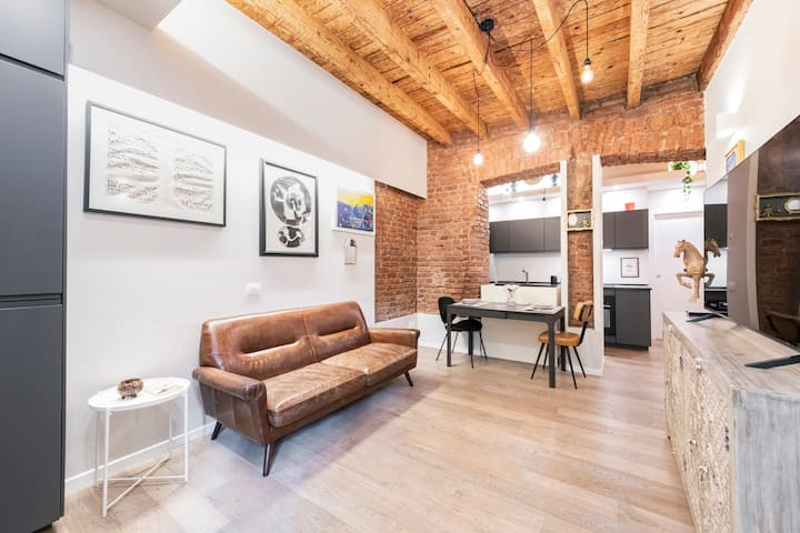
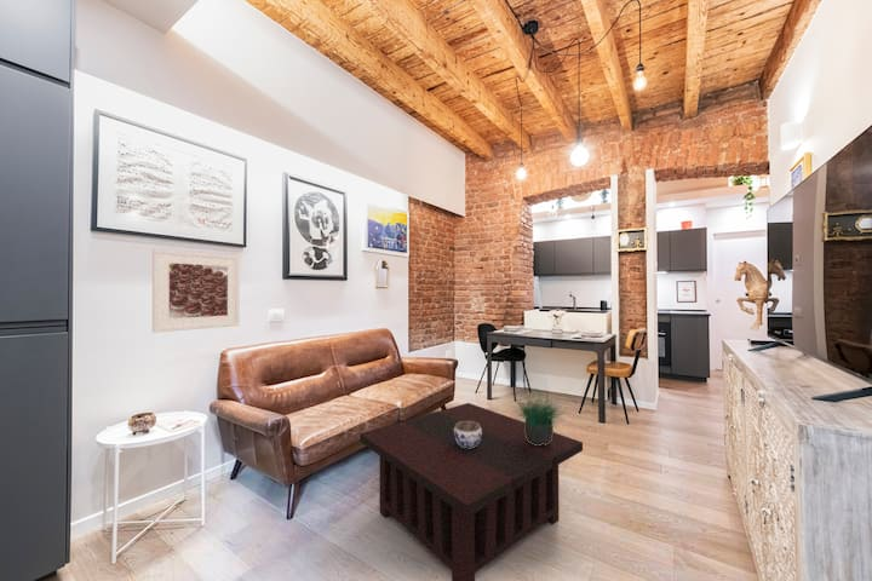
+ potted plant [512,379,569,445]
+ coffee table [358,402,584,581]
+ jar [454,421,482,449]
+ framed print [151,248,241,334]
